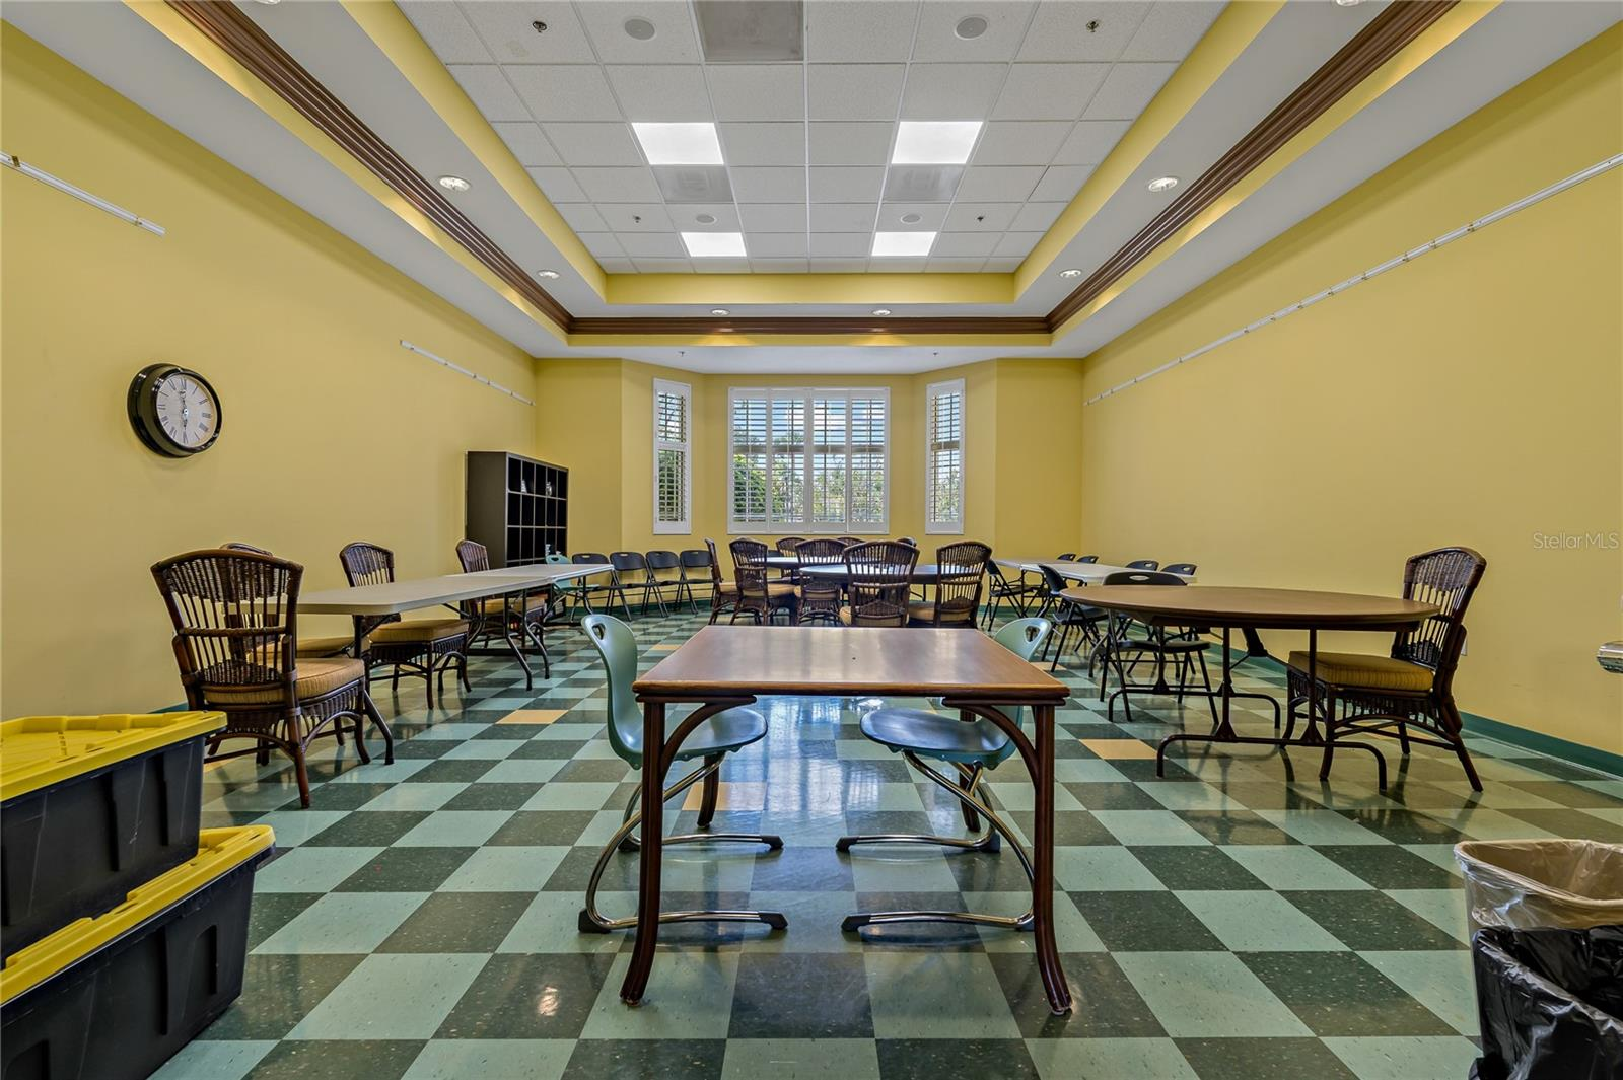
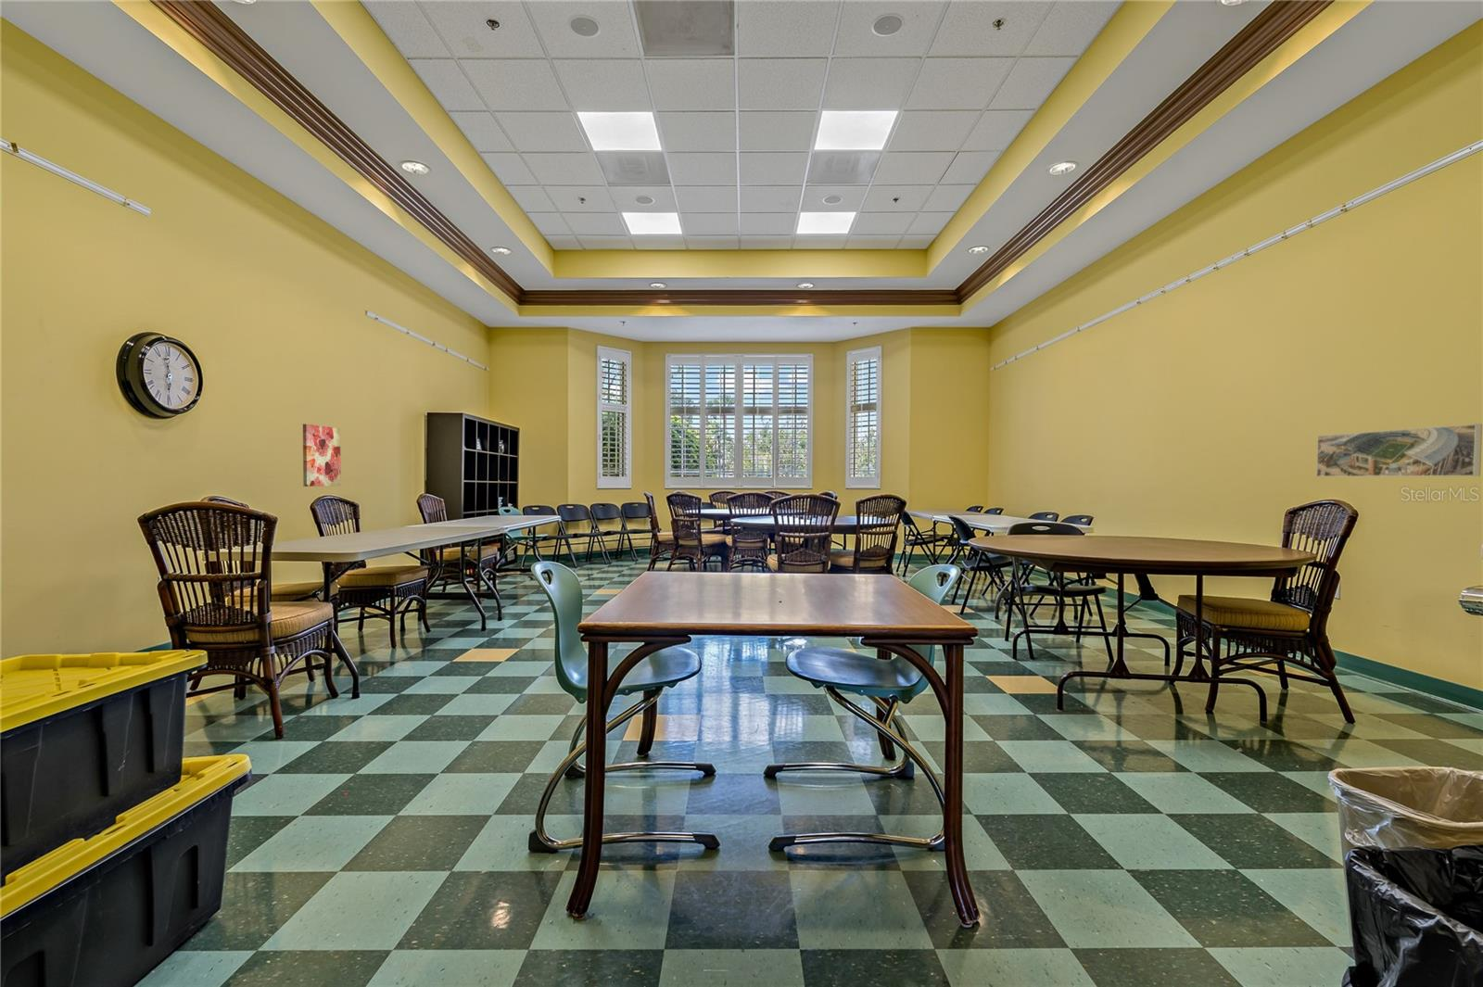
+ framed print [1316,423,1483,477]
+ wall art [302,423,342,488]
